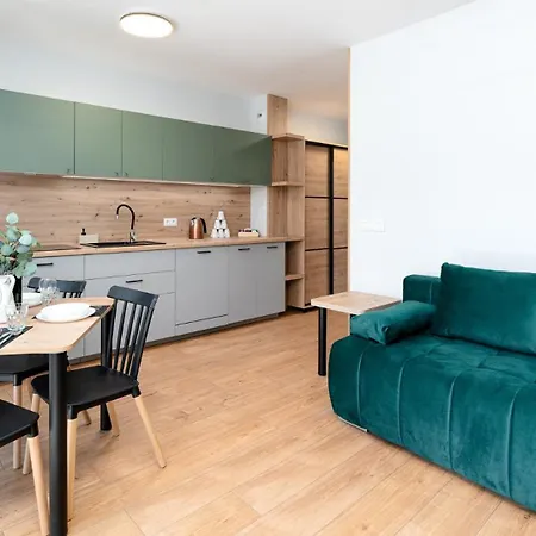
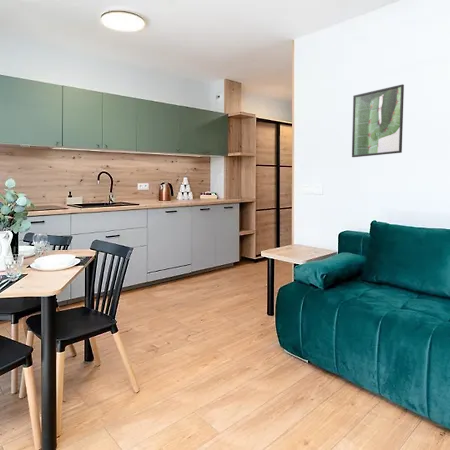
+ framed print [351,83,405,158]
